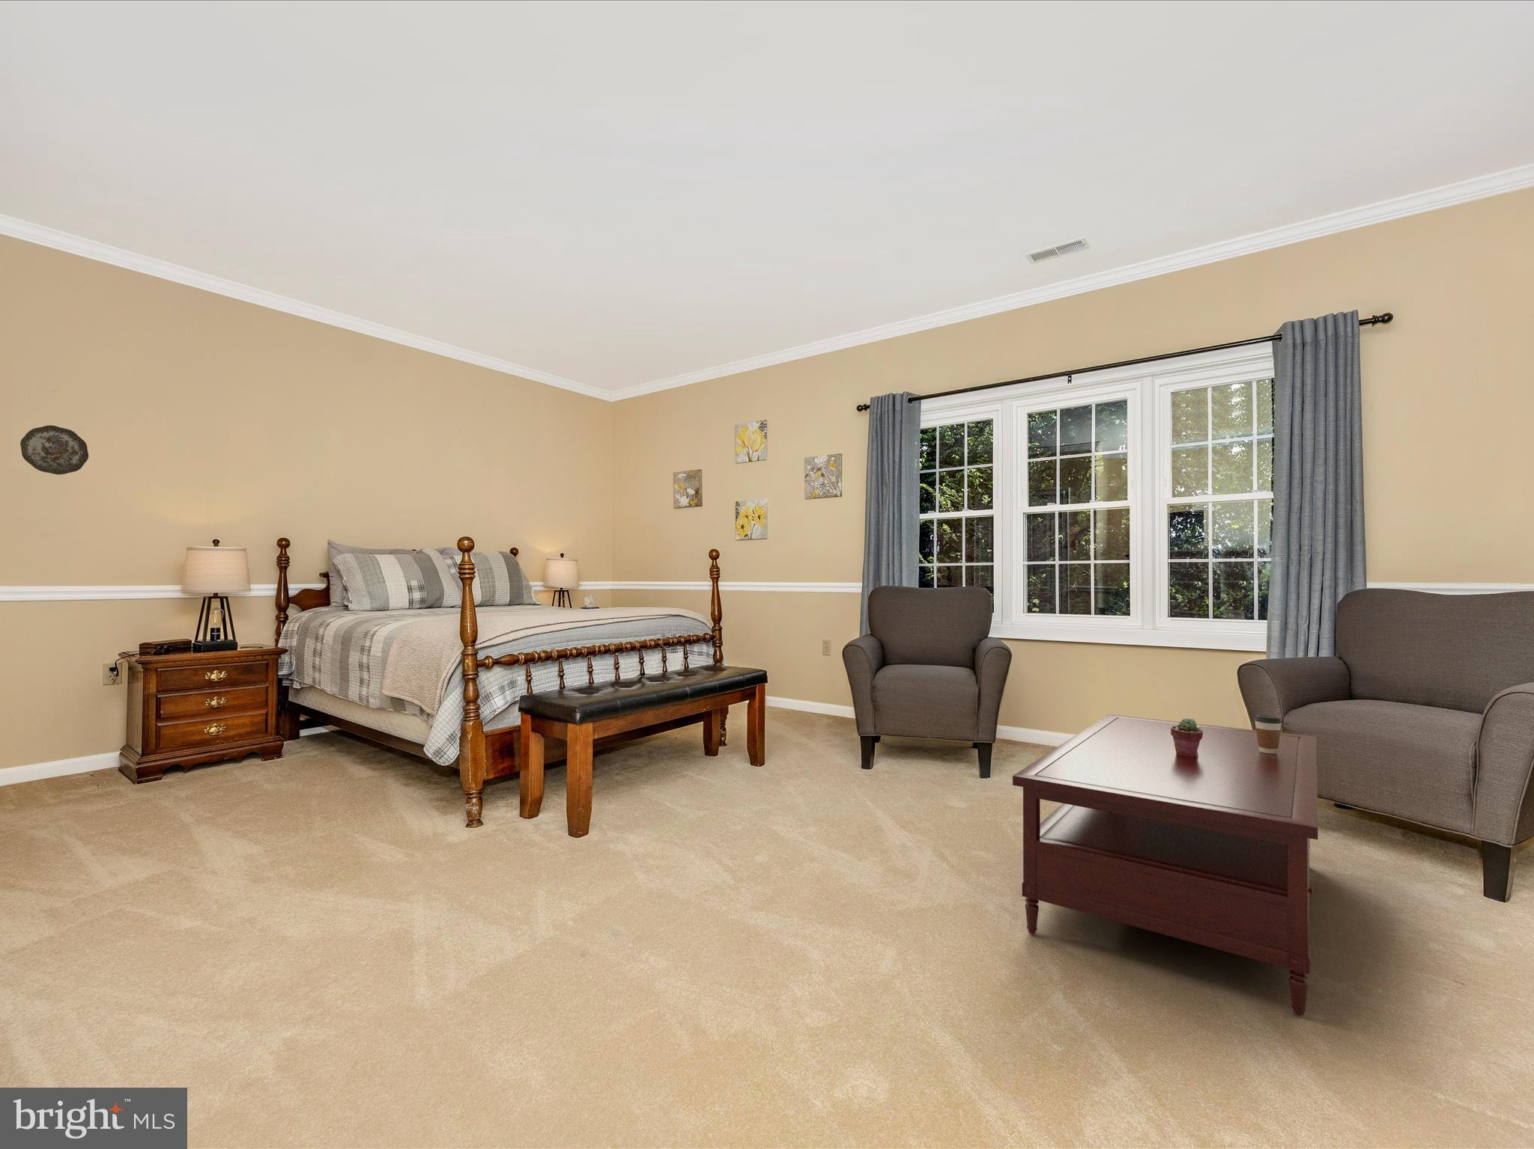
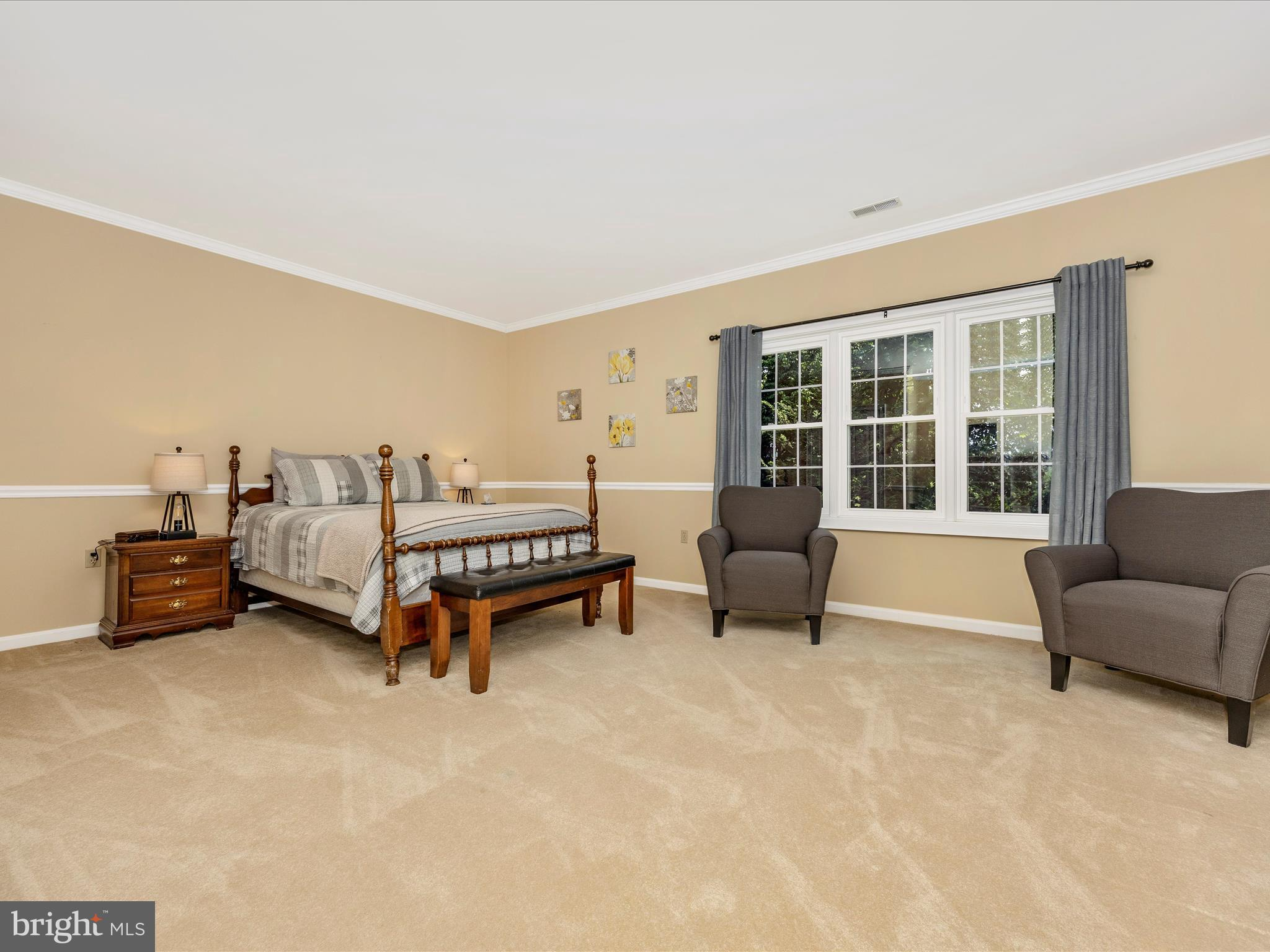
- decorative plate [19,425,89,476]
- coffee table [1012,713,1319,1016]
- potted succulent [1170,717,1203,757]
- coffee cup [1254,715,1283,754]
